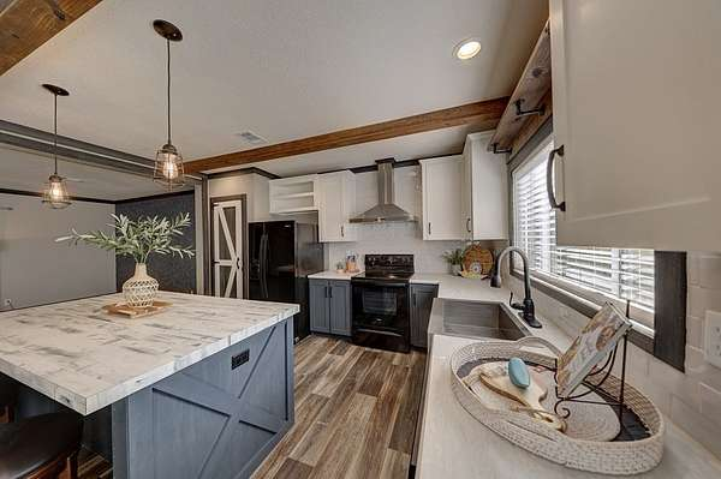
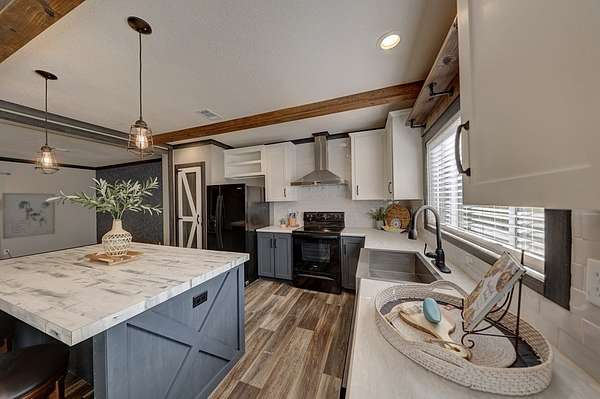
+ wall art [1,192,56,240]
